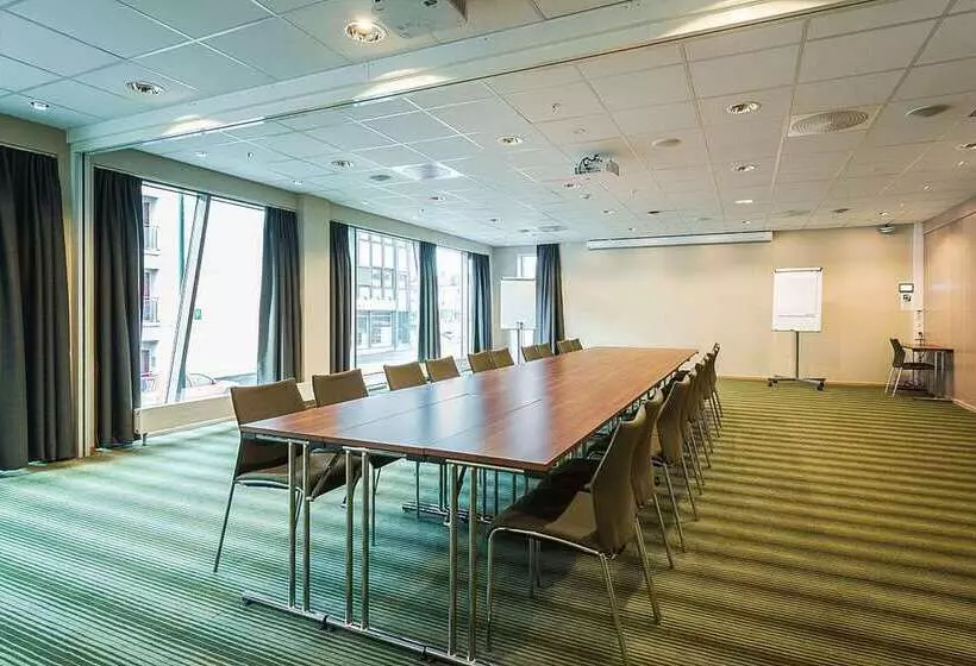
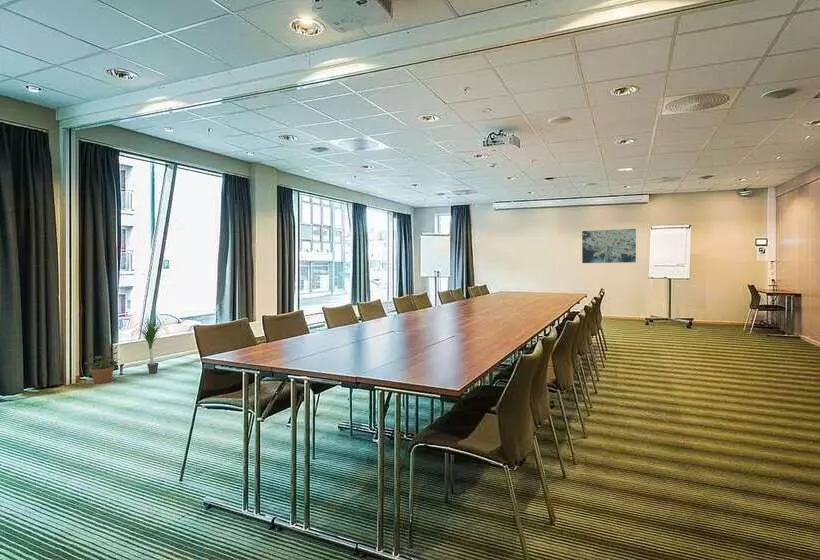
+ wall art [581,228,637,264]
+ potted plant [84,351,120,384]
+ potted plant [127,315,171,375]
